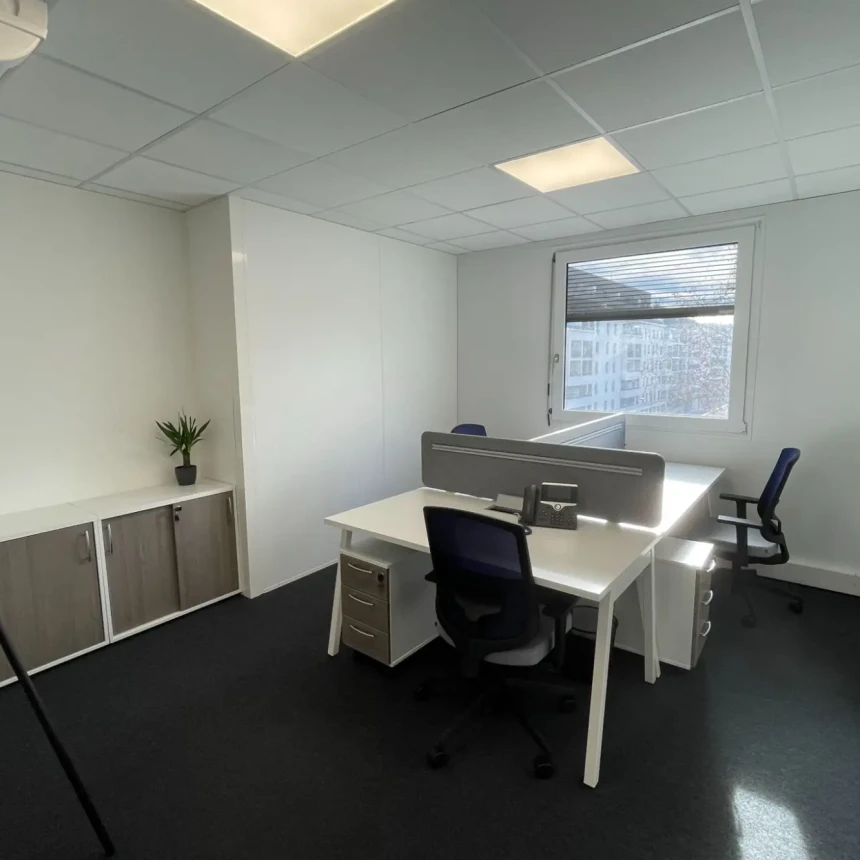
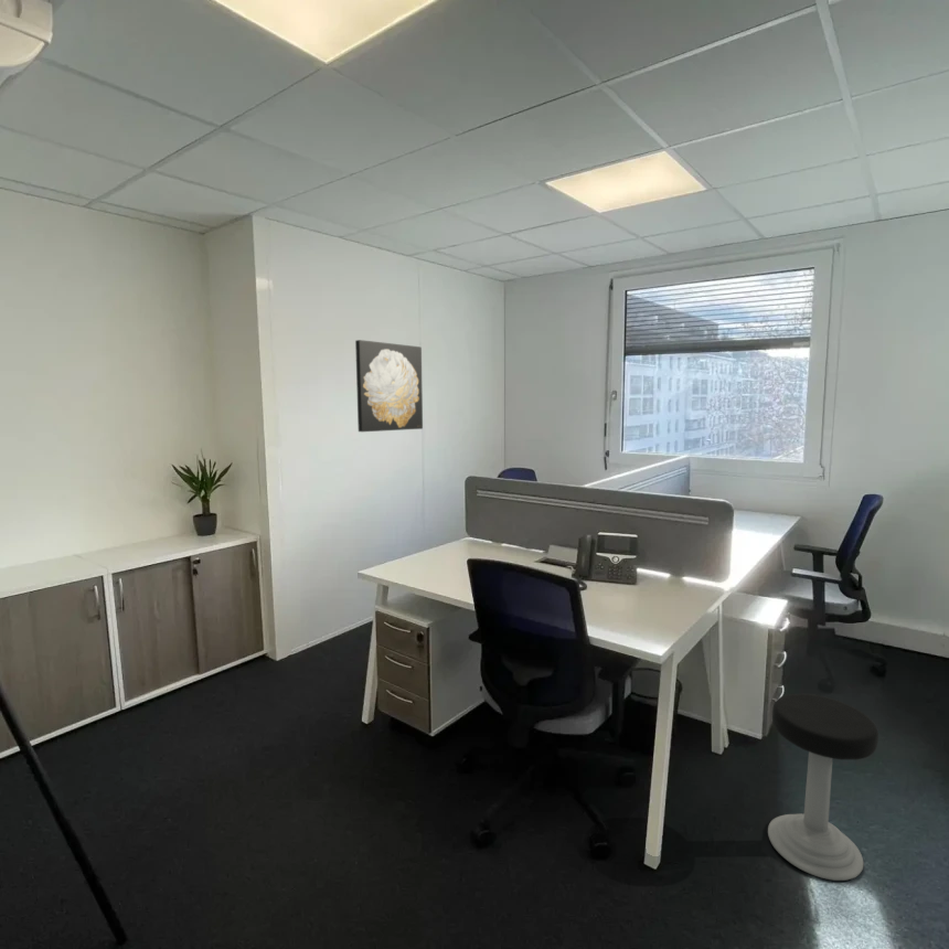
+ wall art [354,339,424,433]
+ stool [767,693,879,882]
